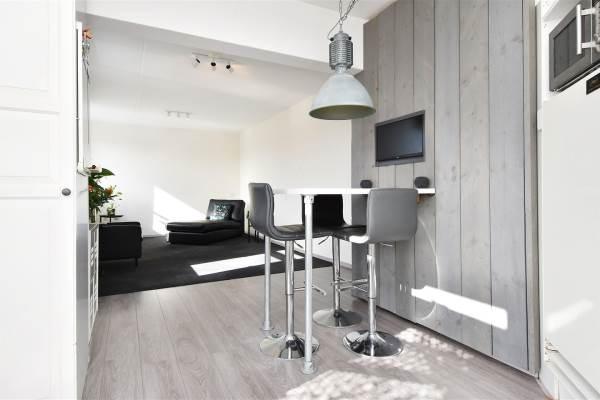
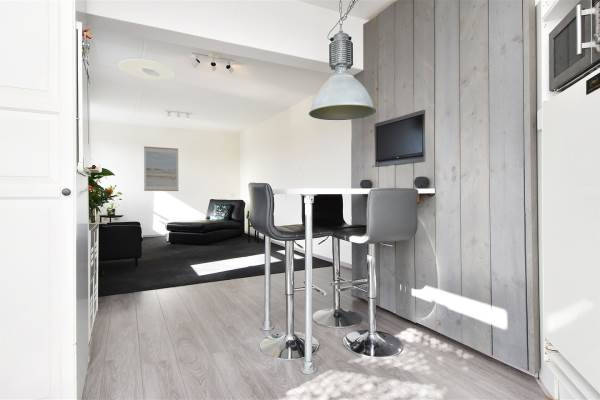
+ ceiling light [118,58,175,81]
+ wall art [143,146,179,192]
